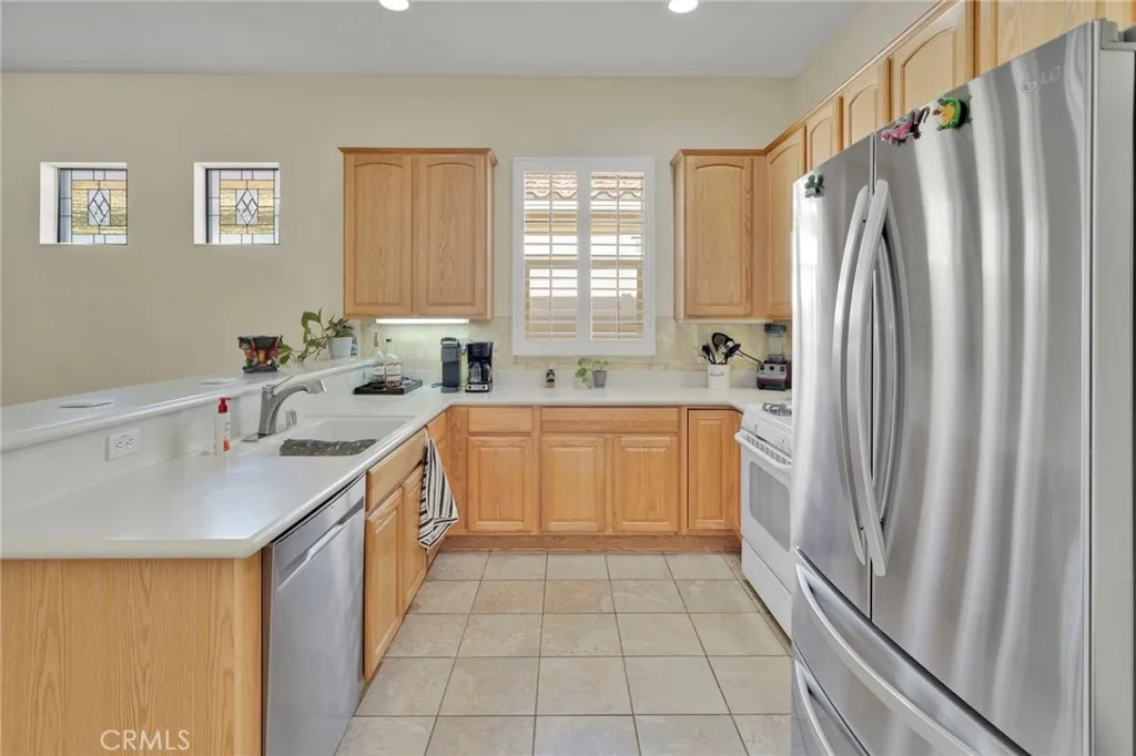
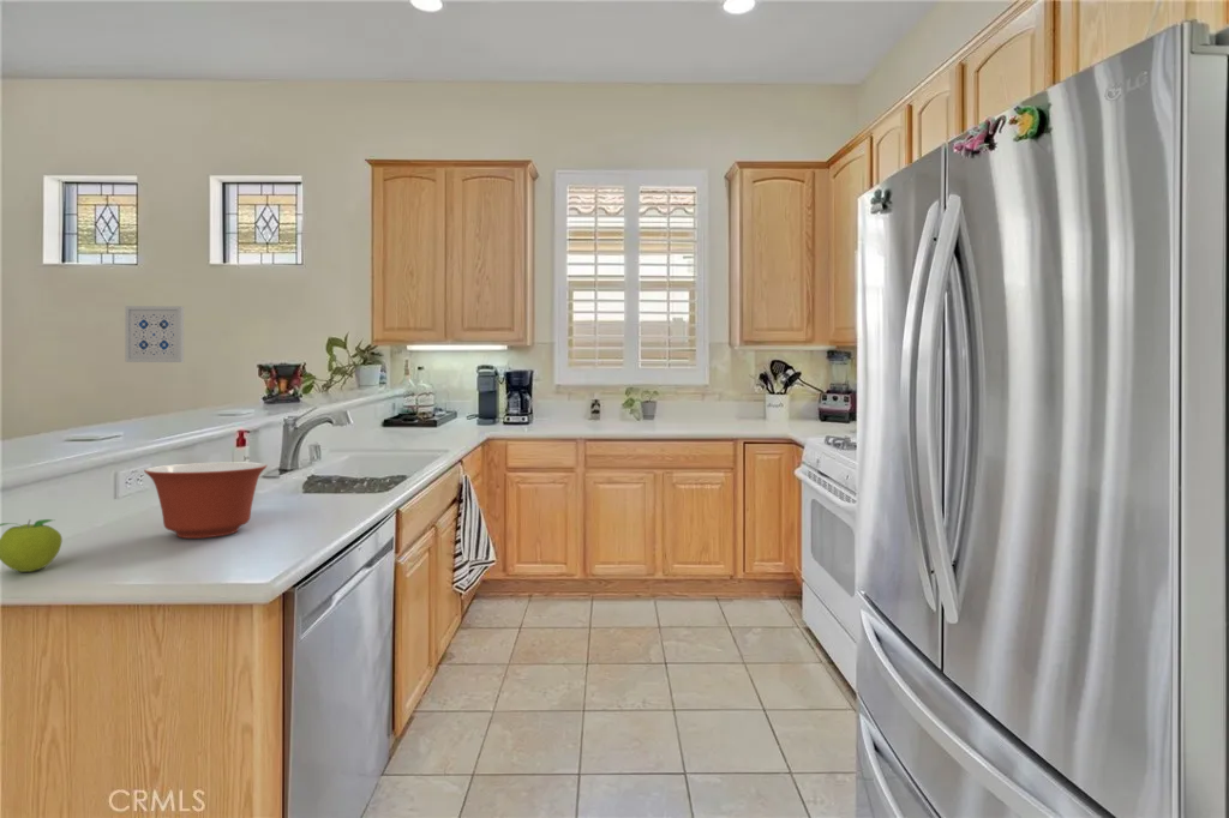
+ wall art [124,305,185,363]
+ fruit [0,518,64,573]
+ mixing bowl [143,462,269,540]
